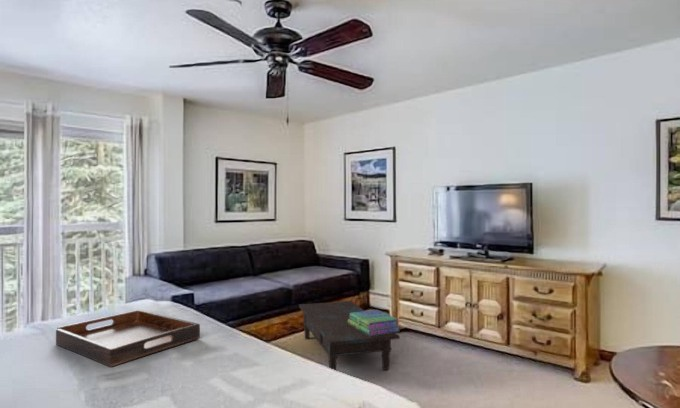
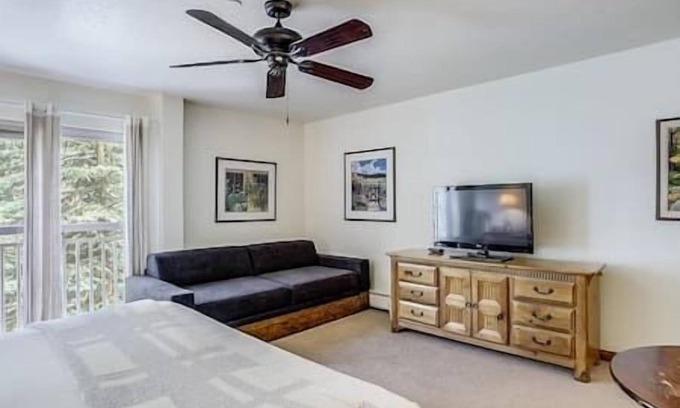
- serving tray [55,309,201,368]
- stack of books [348,309,400,336]
- coffee table [298,300,401,371]
